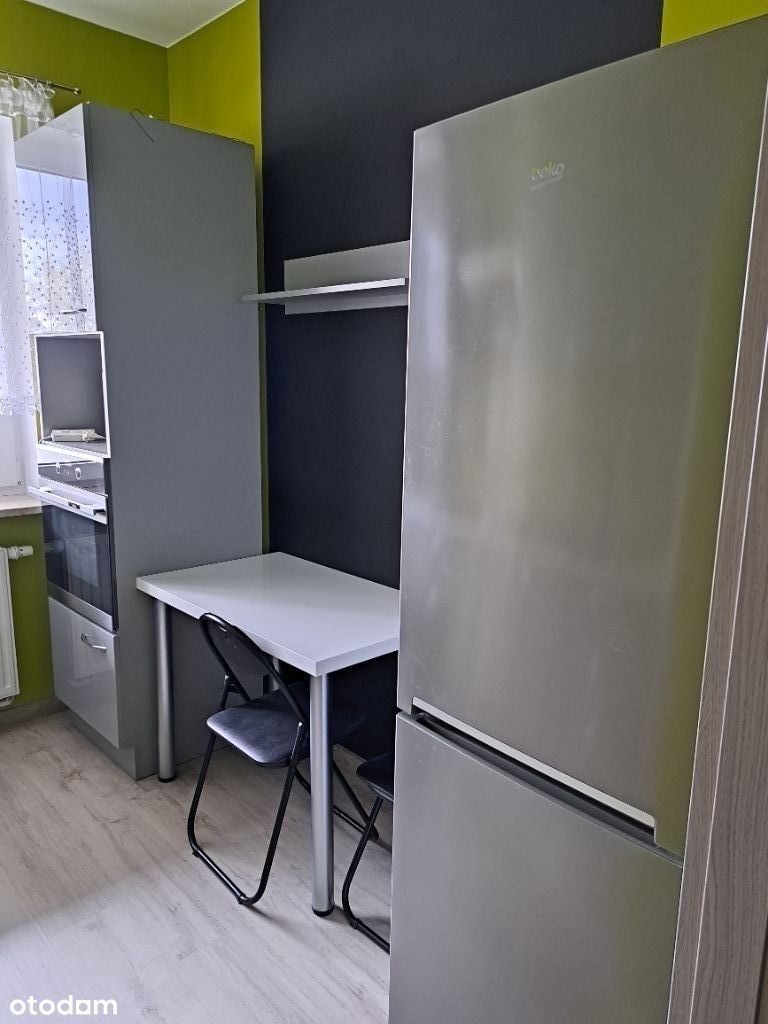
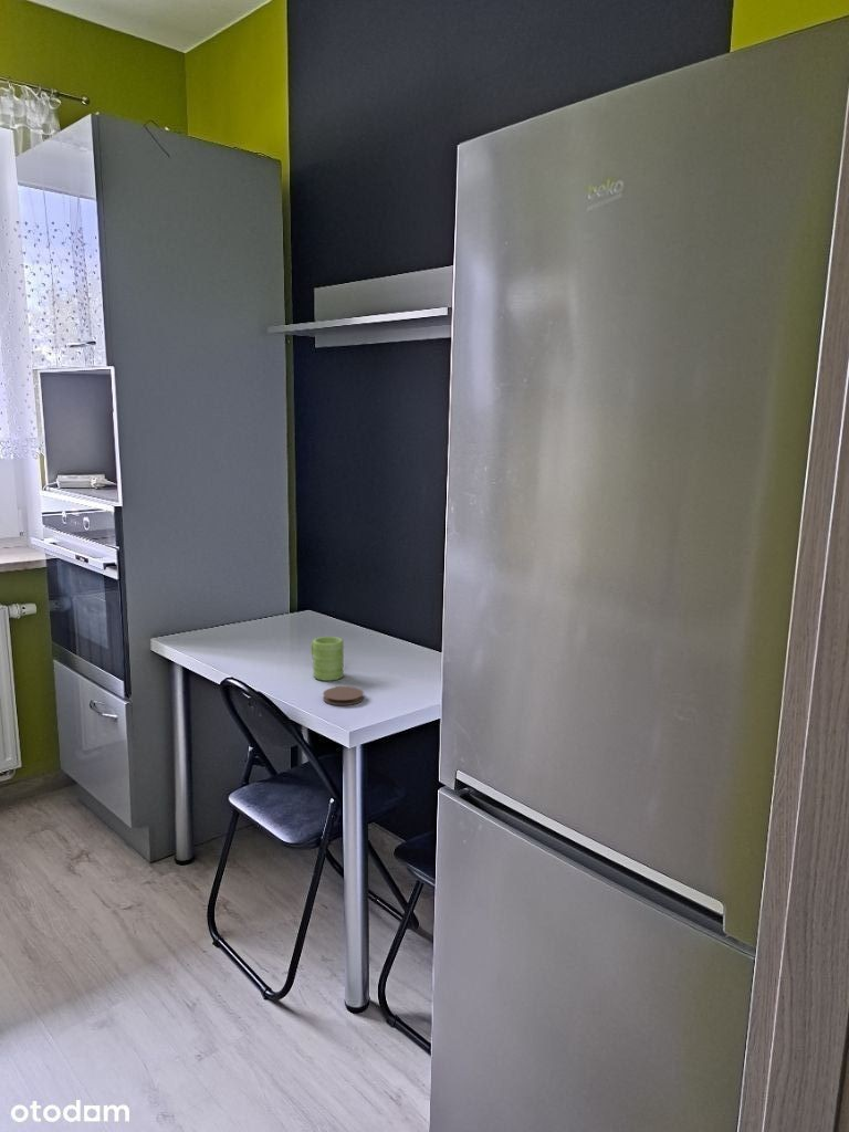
+ coaster [322,685,365,706]
+ mug [310,636,345,682]
